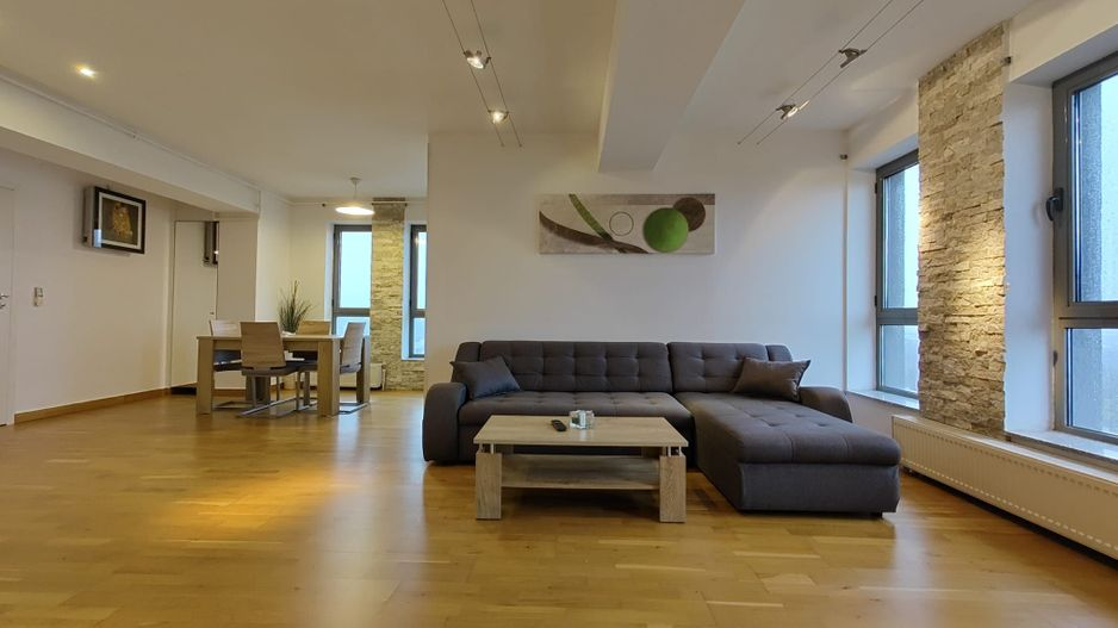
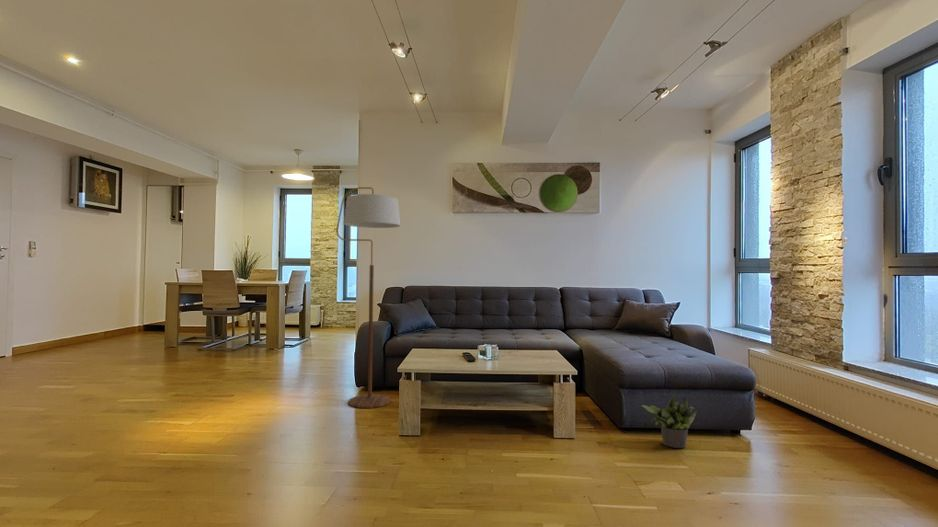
+ potted plant [641,395,698,449]
+ floor lamp [335,186,402,409]
